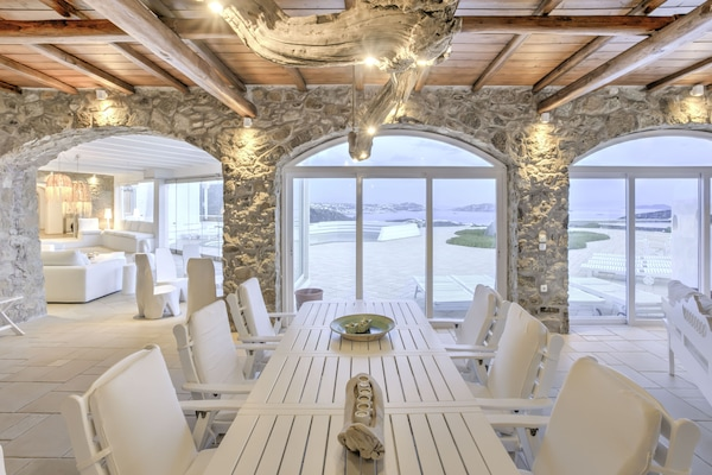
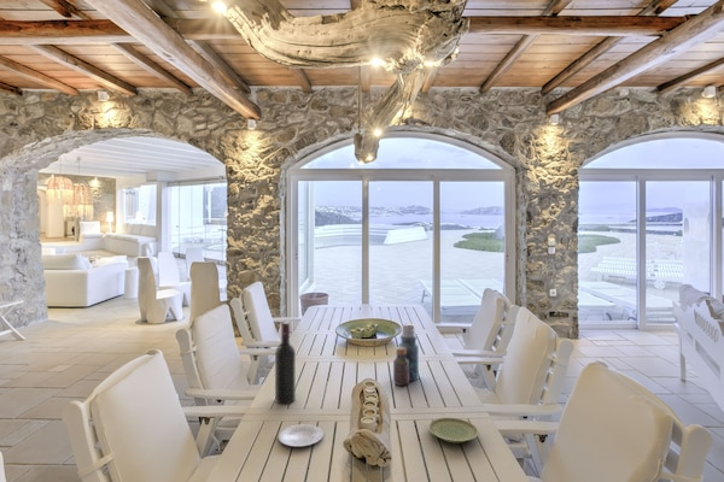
+ plate [278,423,325,448]
+ wine bottle [274,321,297,405]
+ plate [427,417,479,443]
+ bottle [392,323,420,387]
